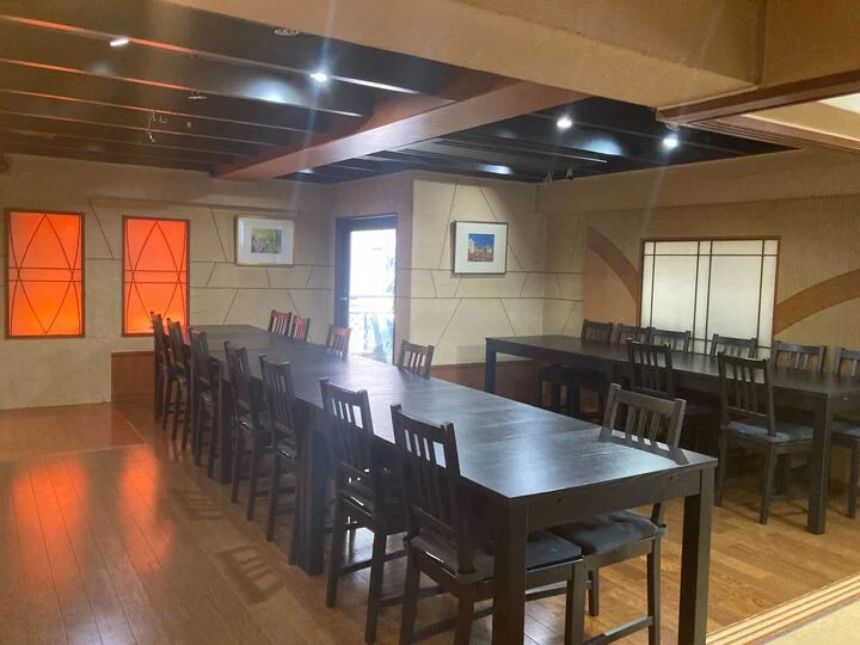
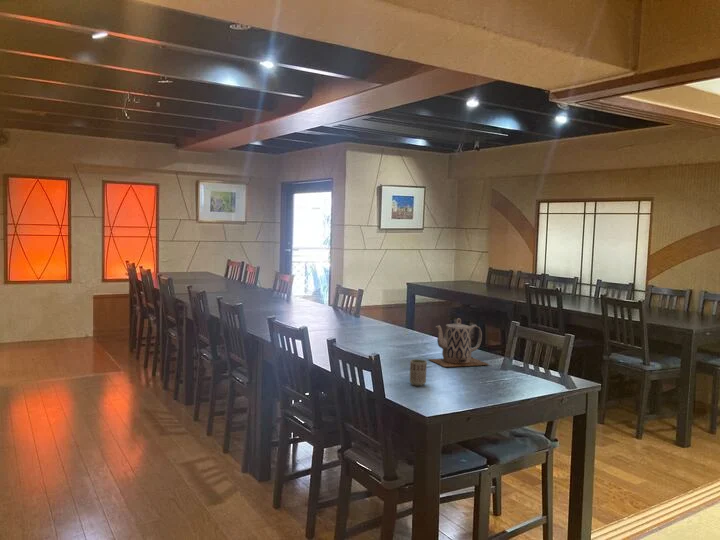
+ teapot [428,317,491,368]
+ cup [409,358,428,387]
